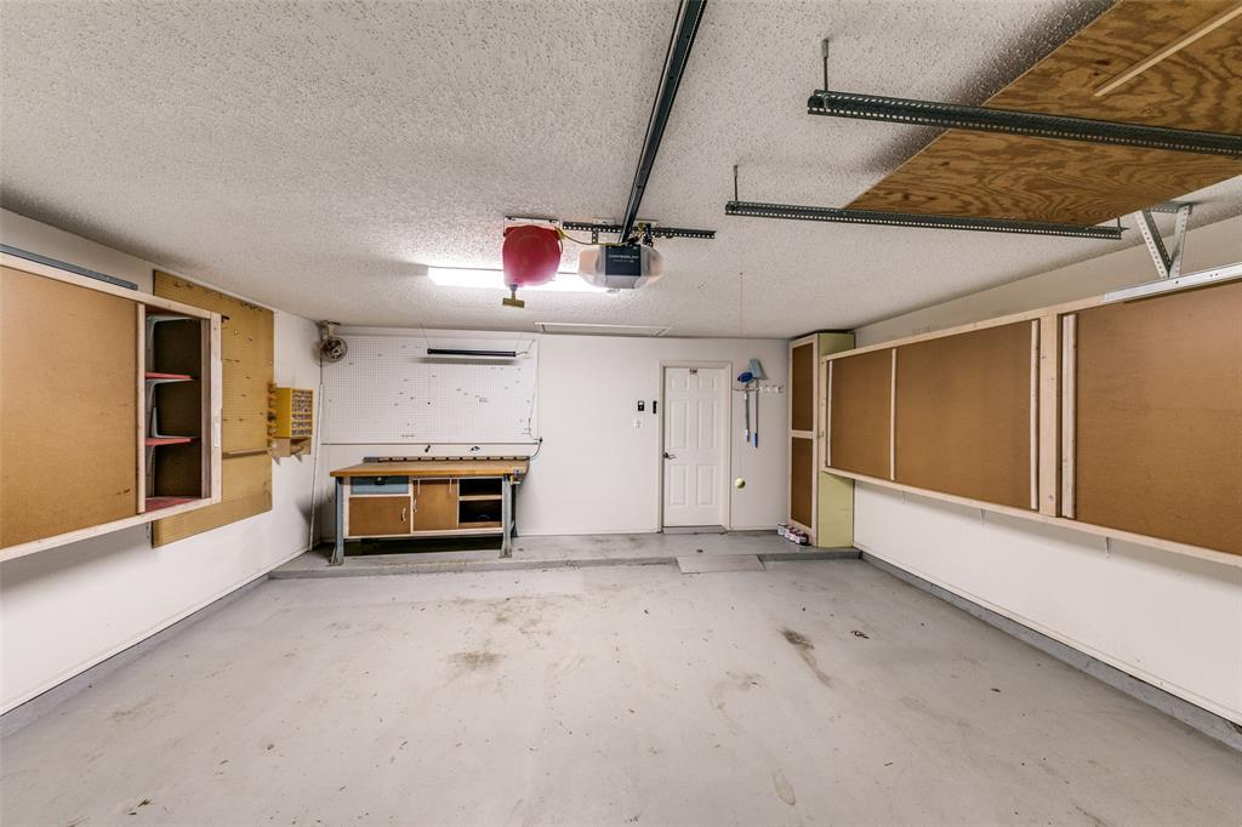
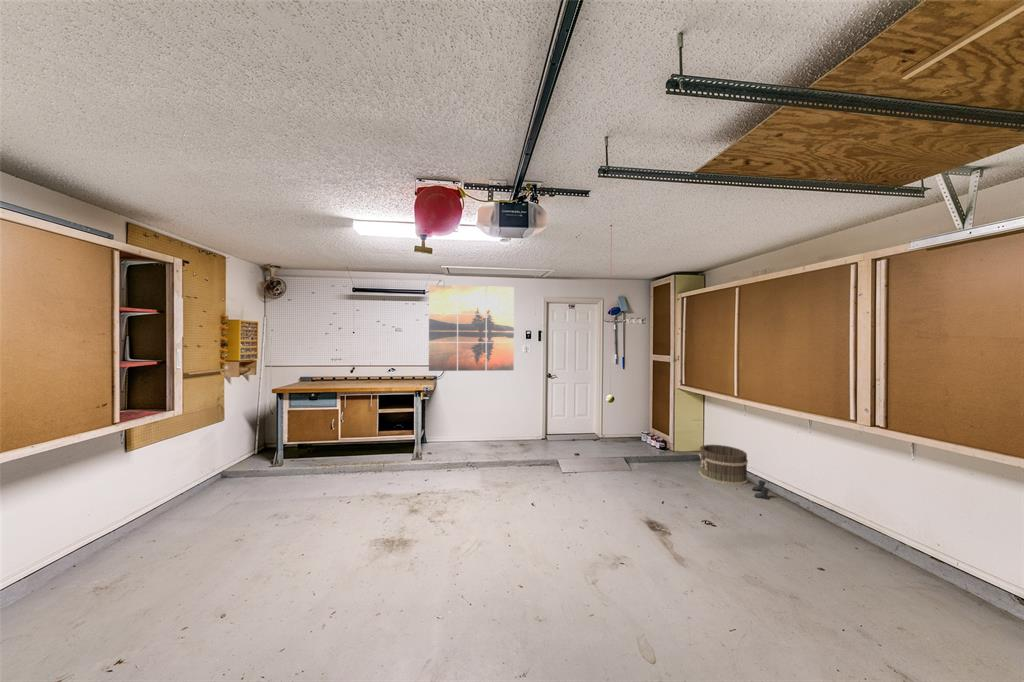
+ boots [751,479,770,501]
+ bucket [698,444,749,486]
+ wall art [428,284,515,372]
